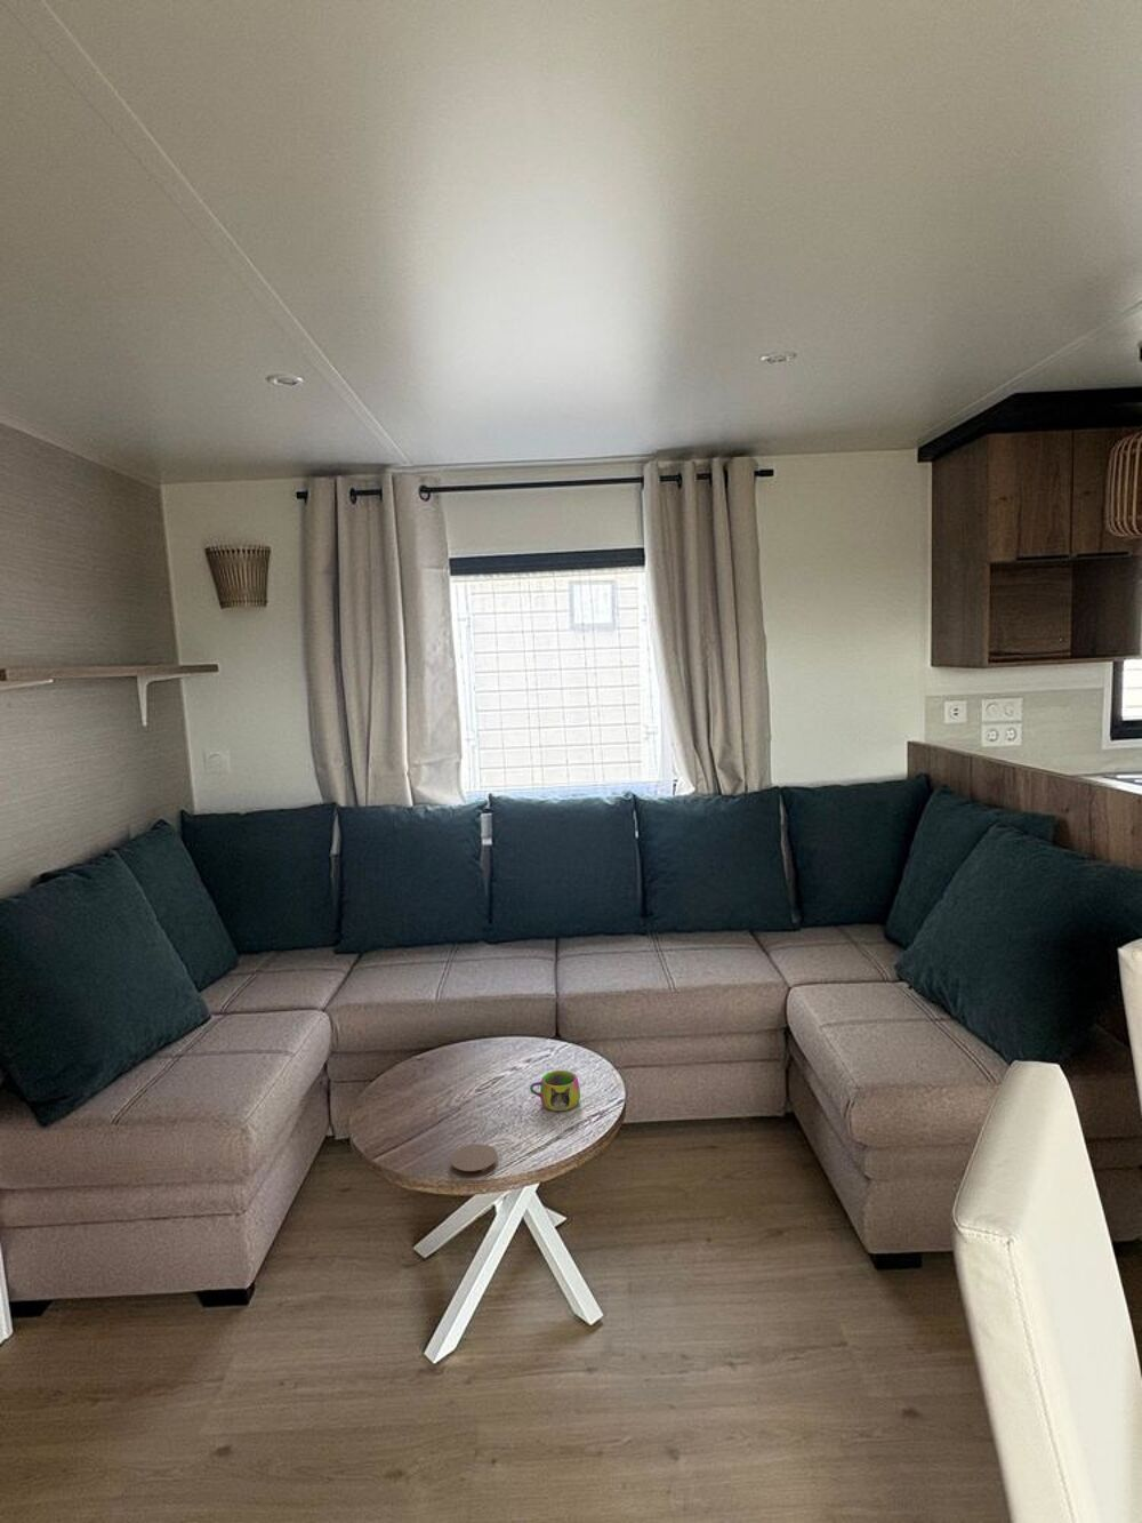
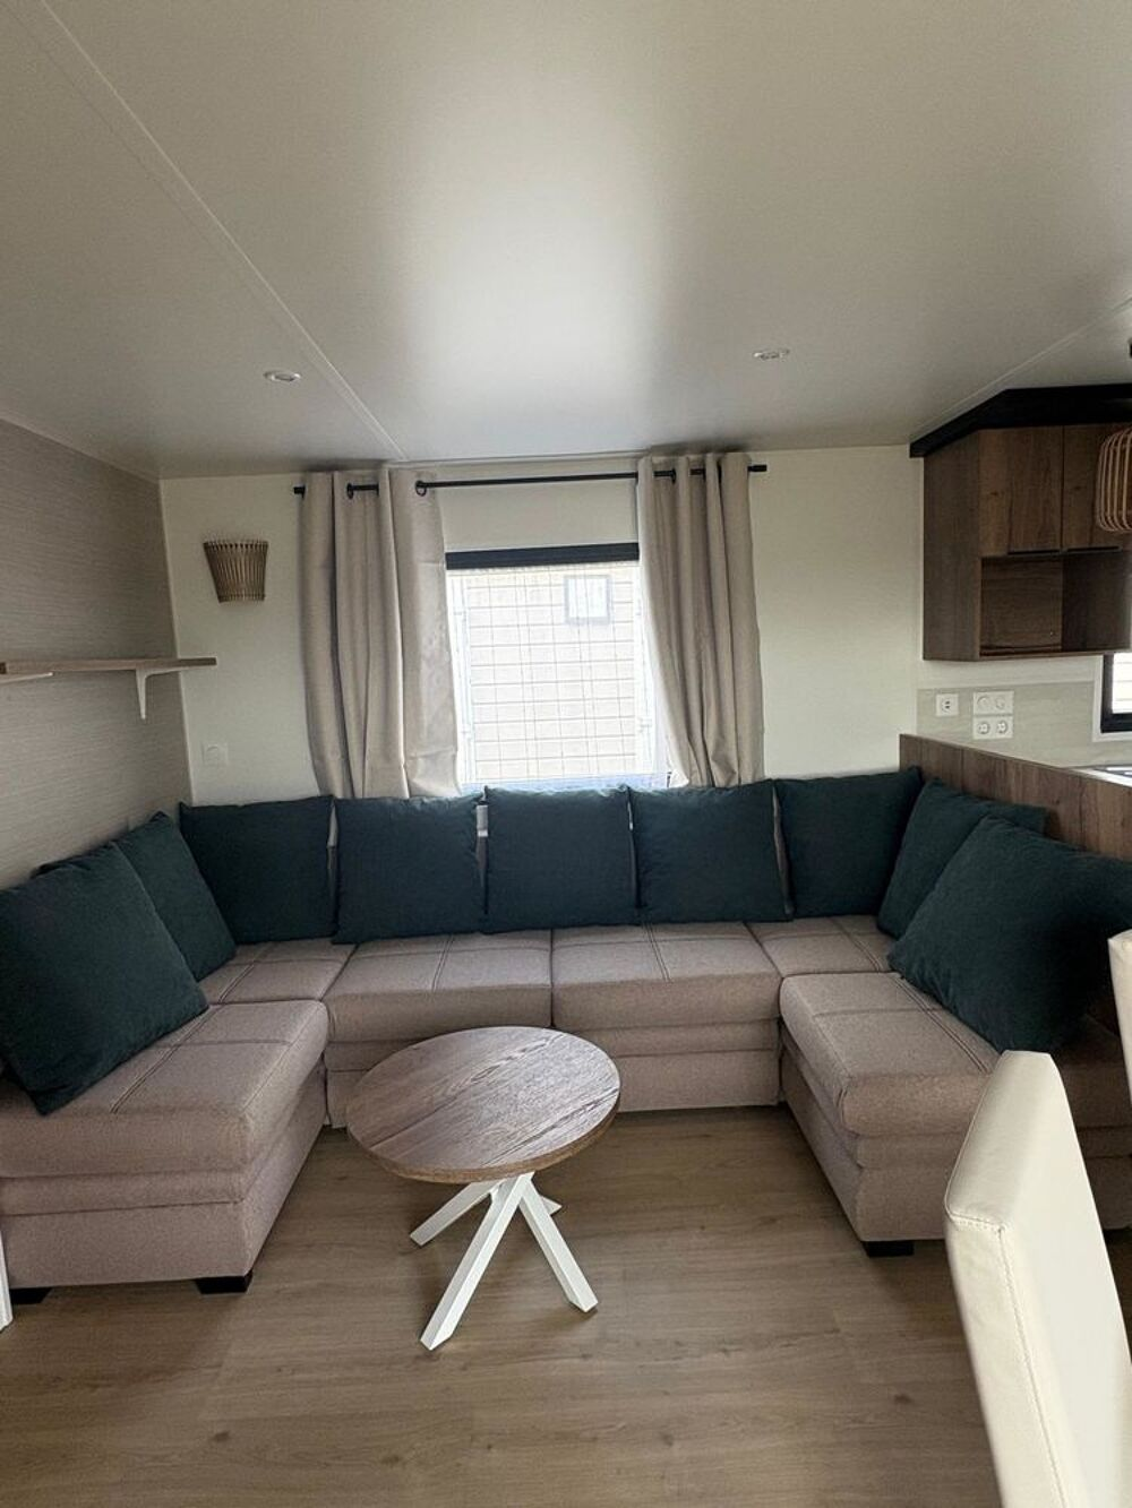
- coaster [450,1143,499,1177]
- mug [529,1069,582,1111]
